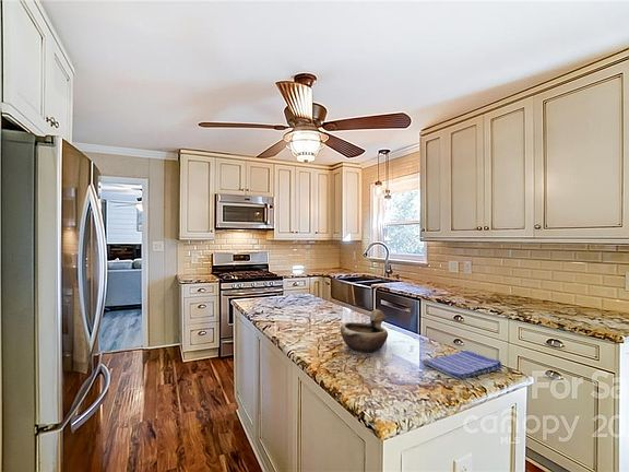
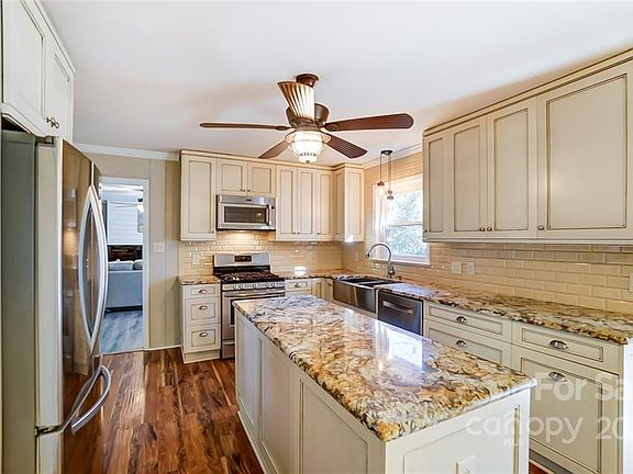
- dish towel [422,350,503,380]
- ceramic bowl [340,308,389,354]
